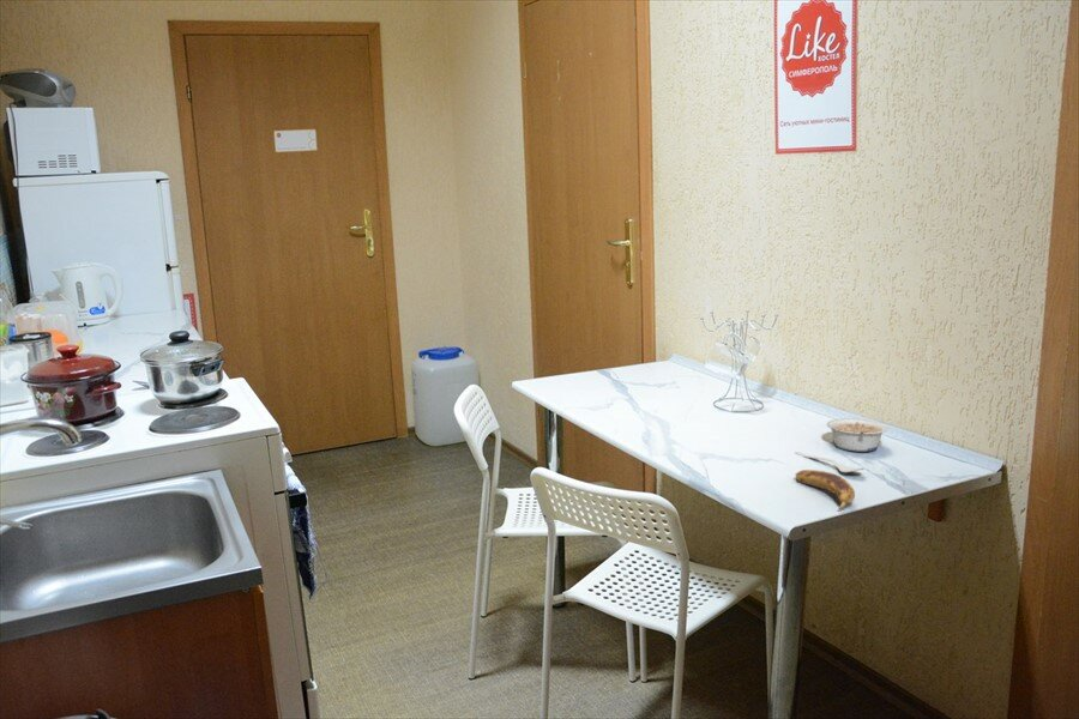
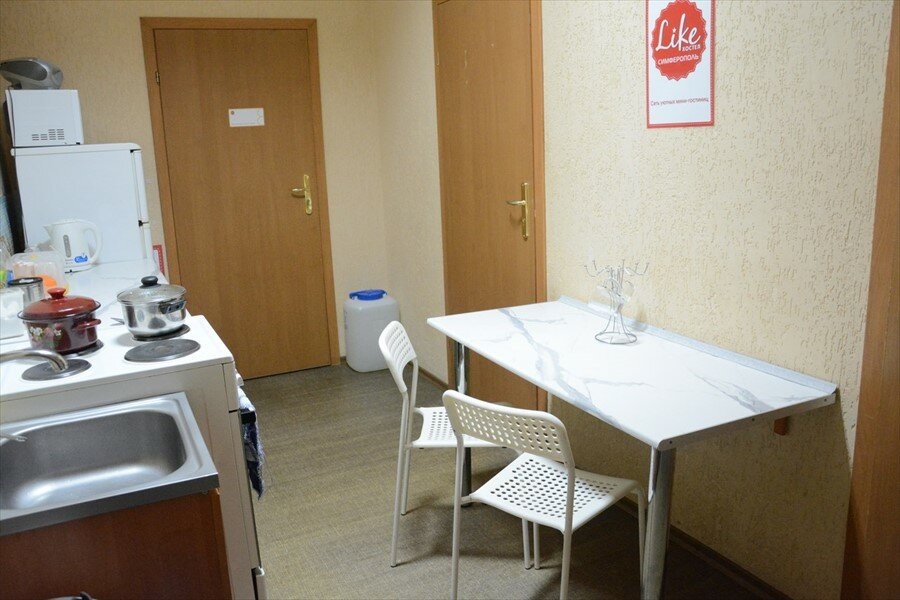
- legume [826,417,888,453]
- spoon [795,451,866,473]
- banana [795,469,856,510]
